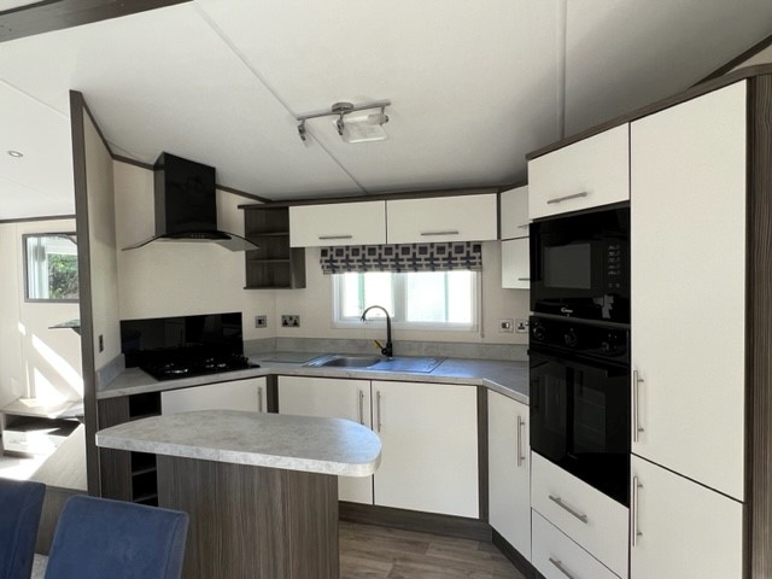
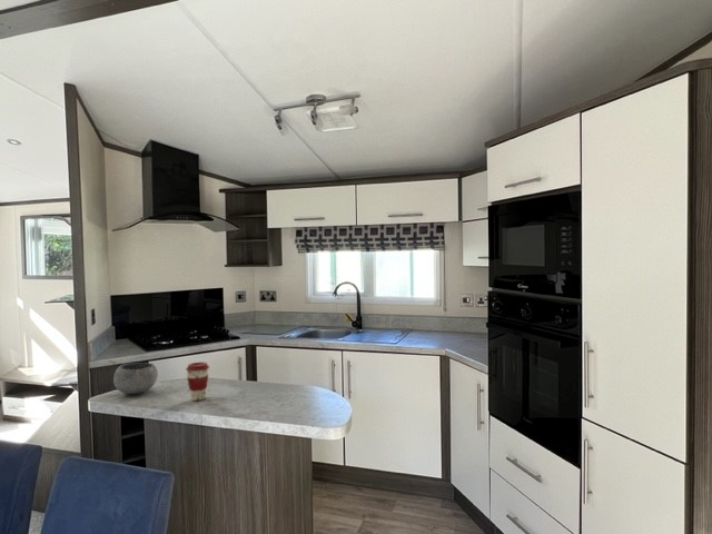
+ coffee cup [185,362,210,402]
+ bowl [112,362,159,395]
